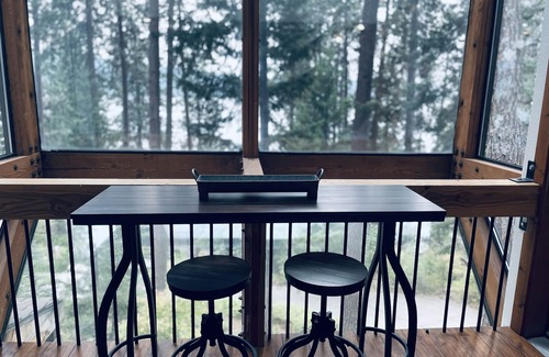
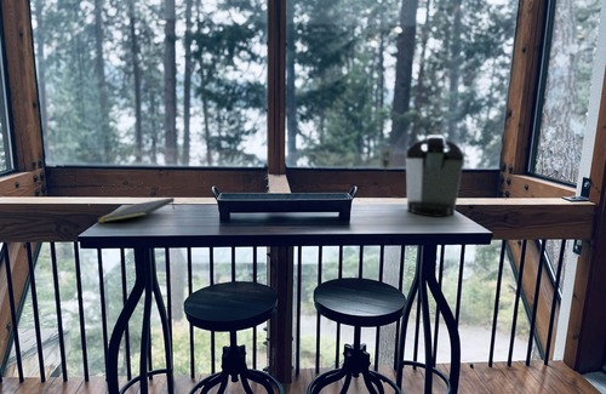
+ notepad [96,196,176,224]
+ coffee maker [377,135,465,218]
